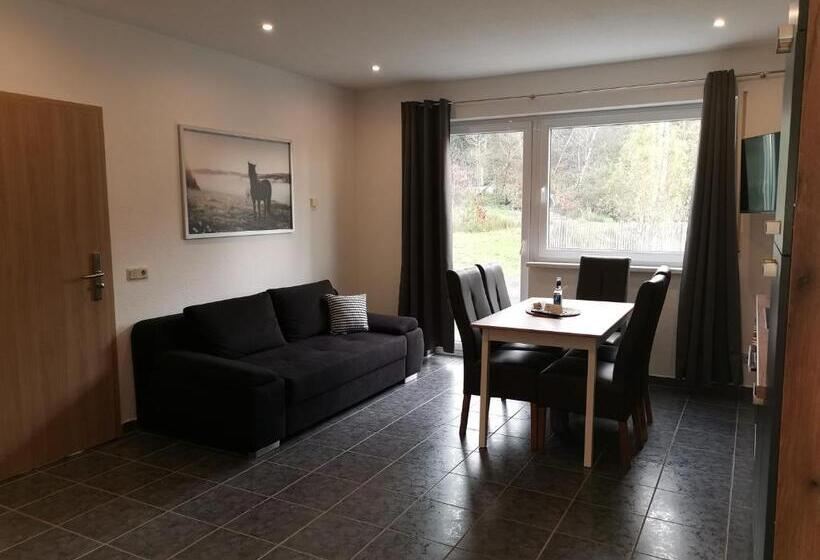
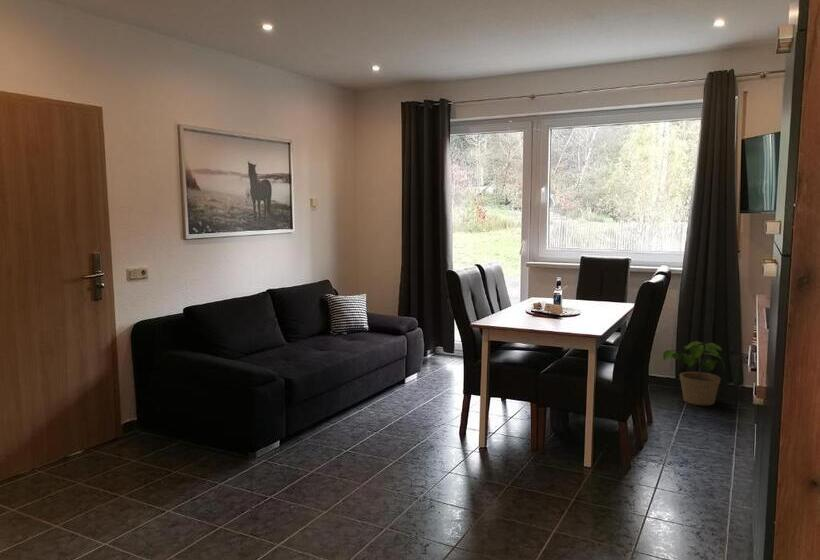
+ potted plant [662,340,726,406]
